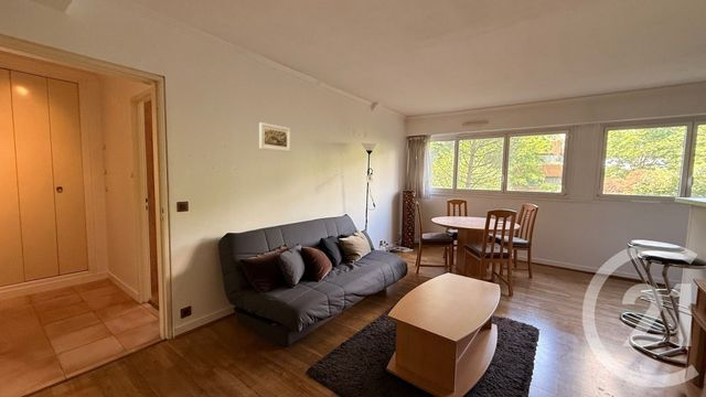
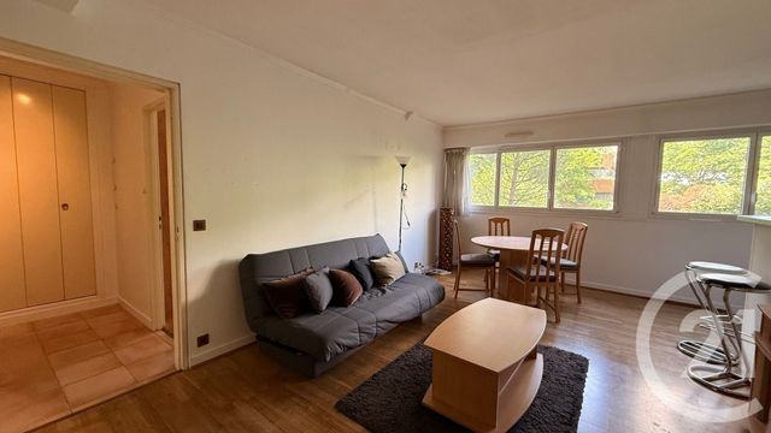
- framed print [258,121,291,153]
